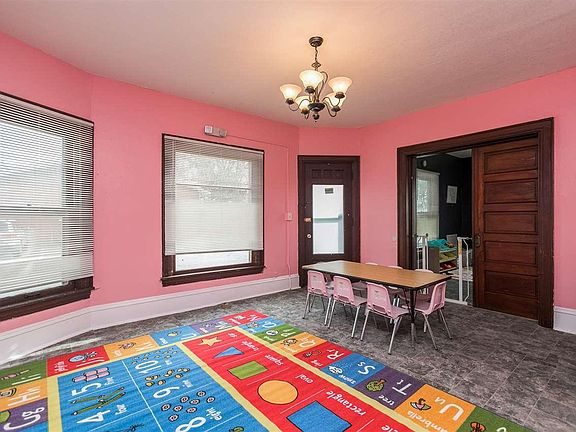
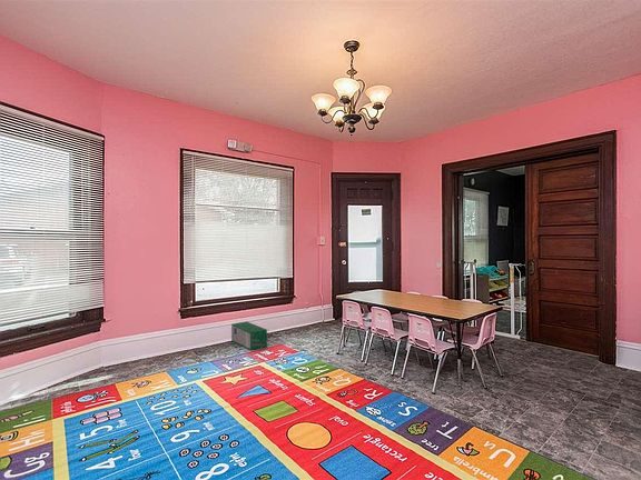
+ storage bin [230,321,268,352]
